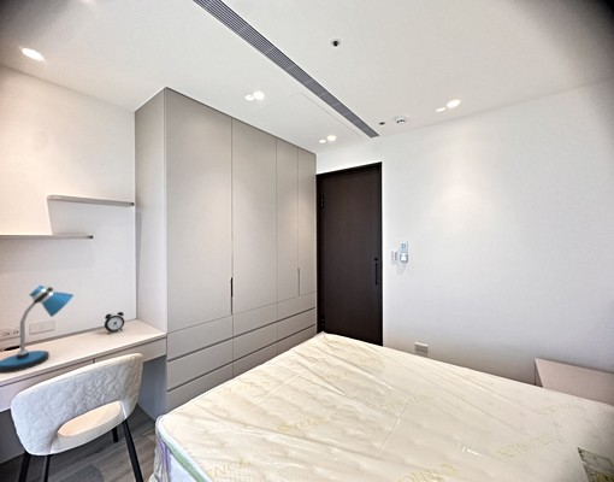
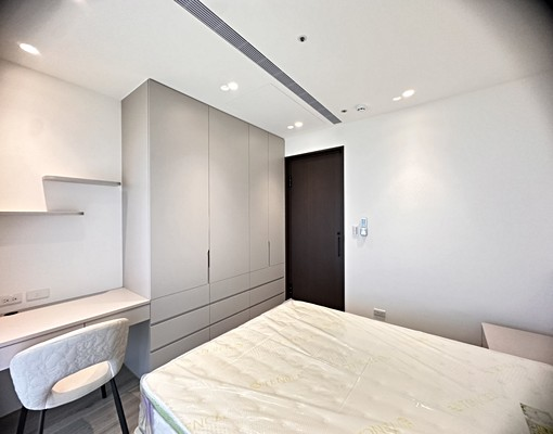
- desk lamp [0,284,75,375]
- alarm clock [104,311,125,335]
